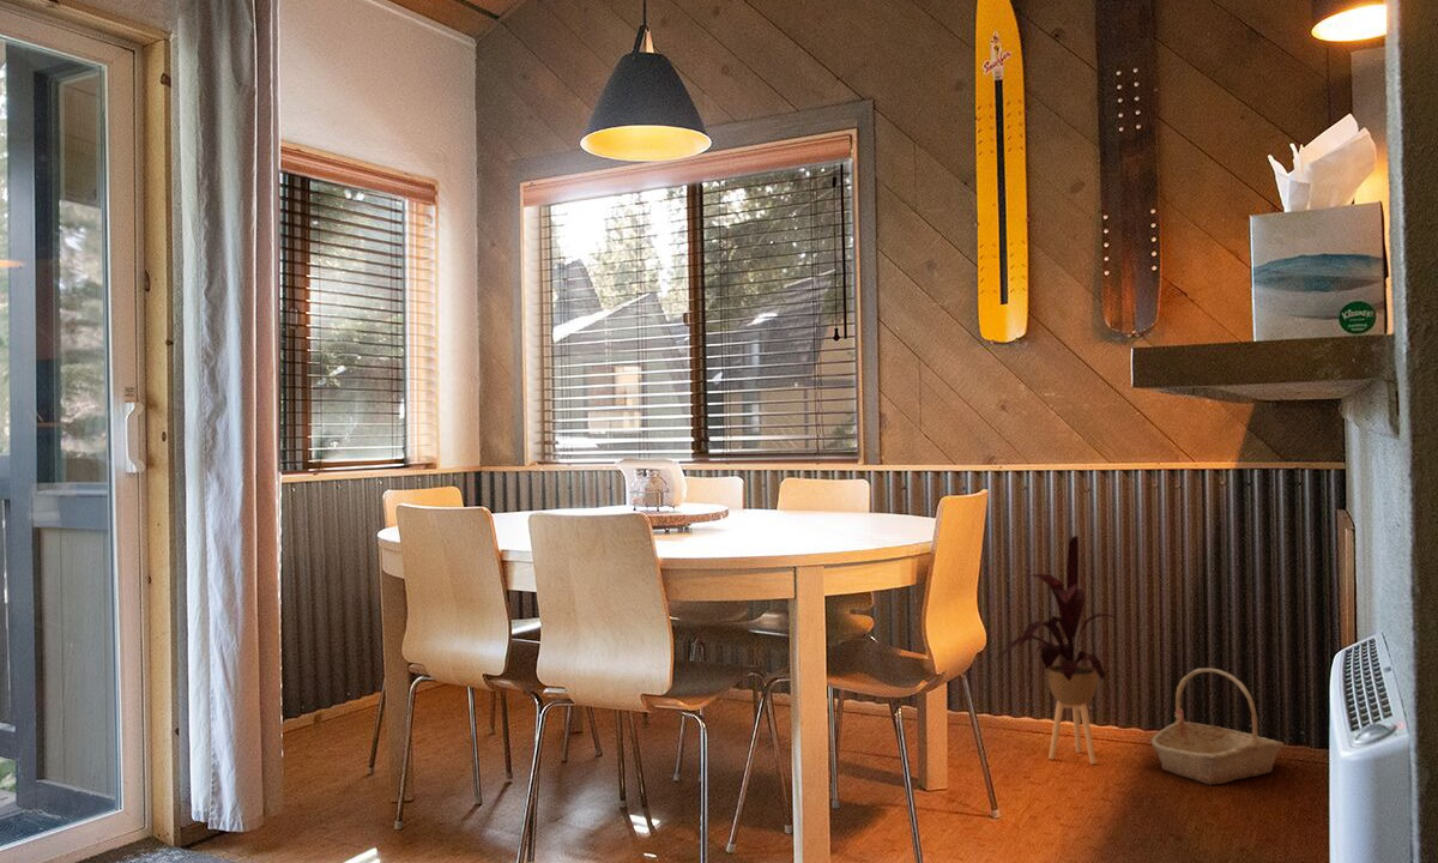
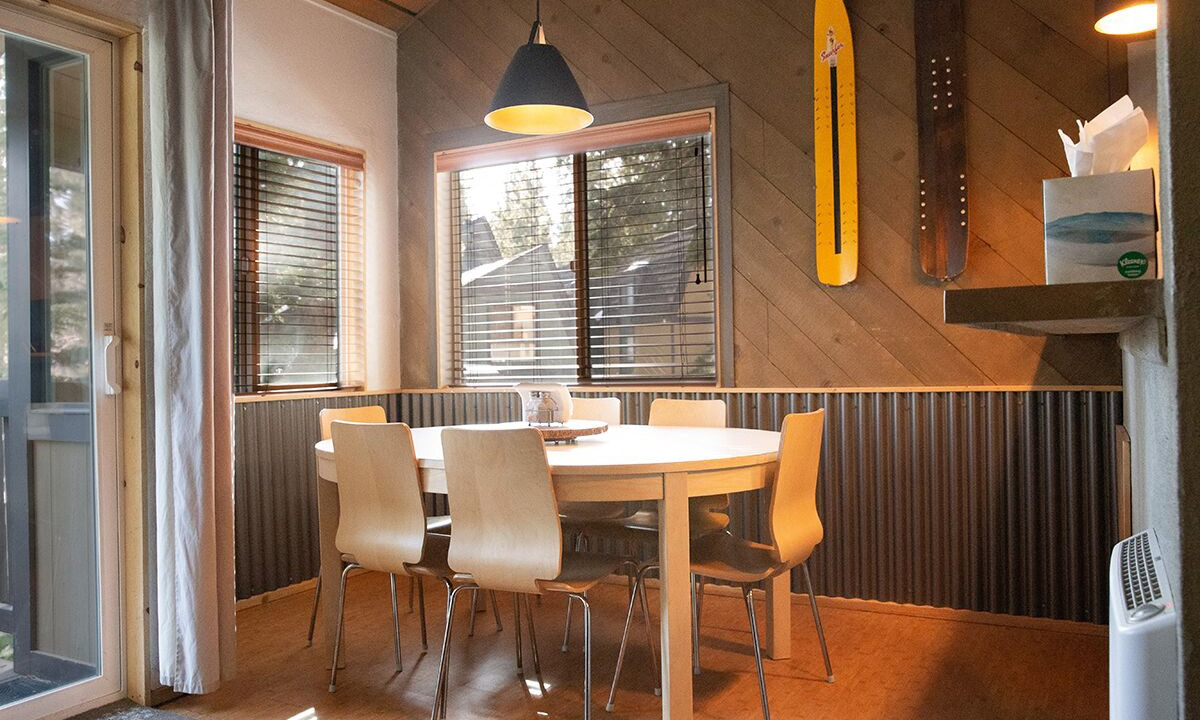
- house plant [995,535,1118,765]
- basket [1150,668,1285,786]
